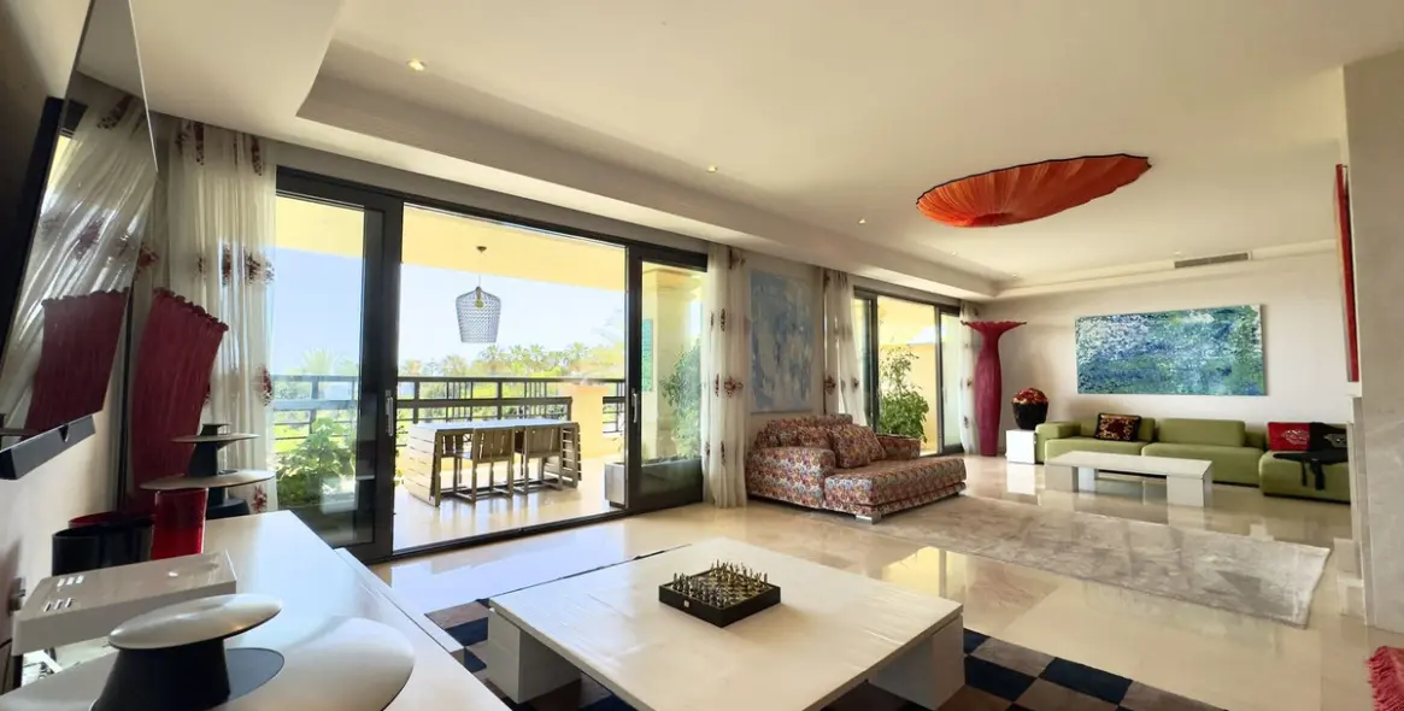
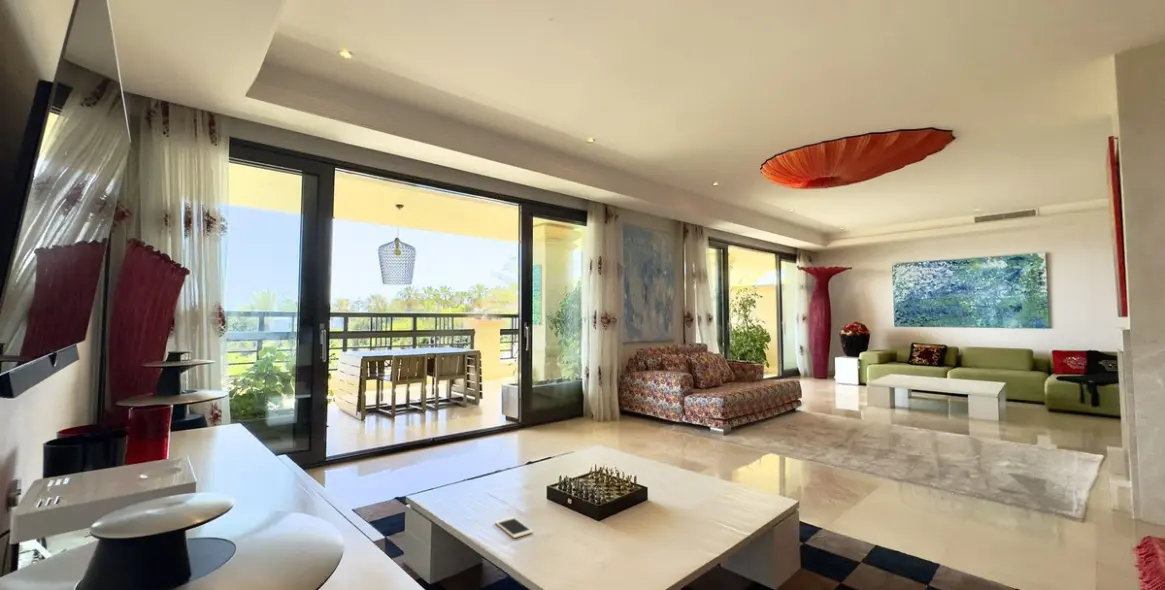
+ cell phone [494,516,534,539]
